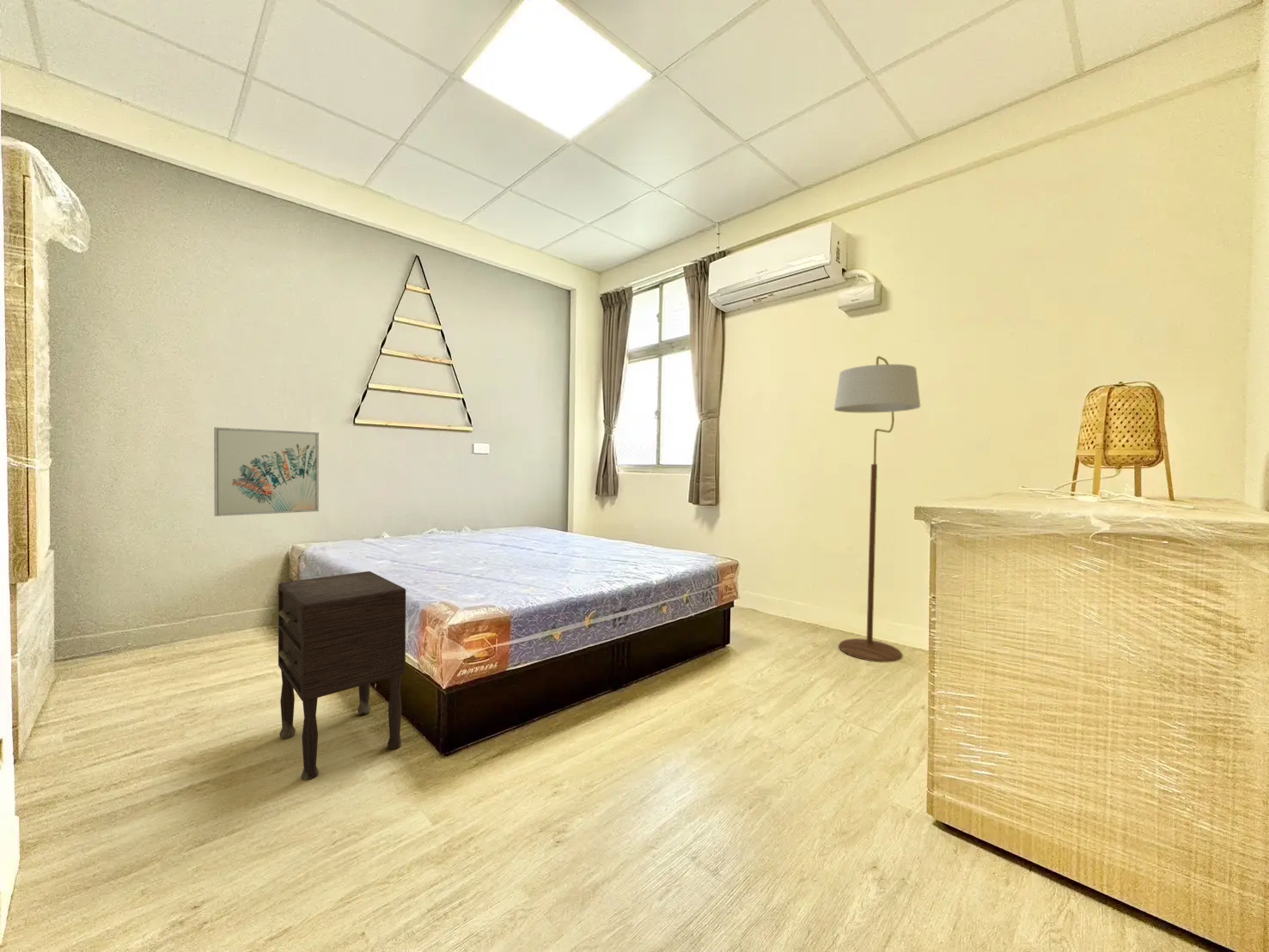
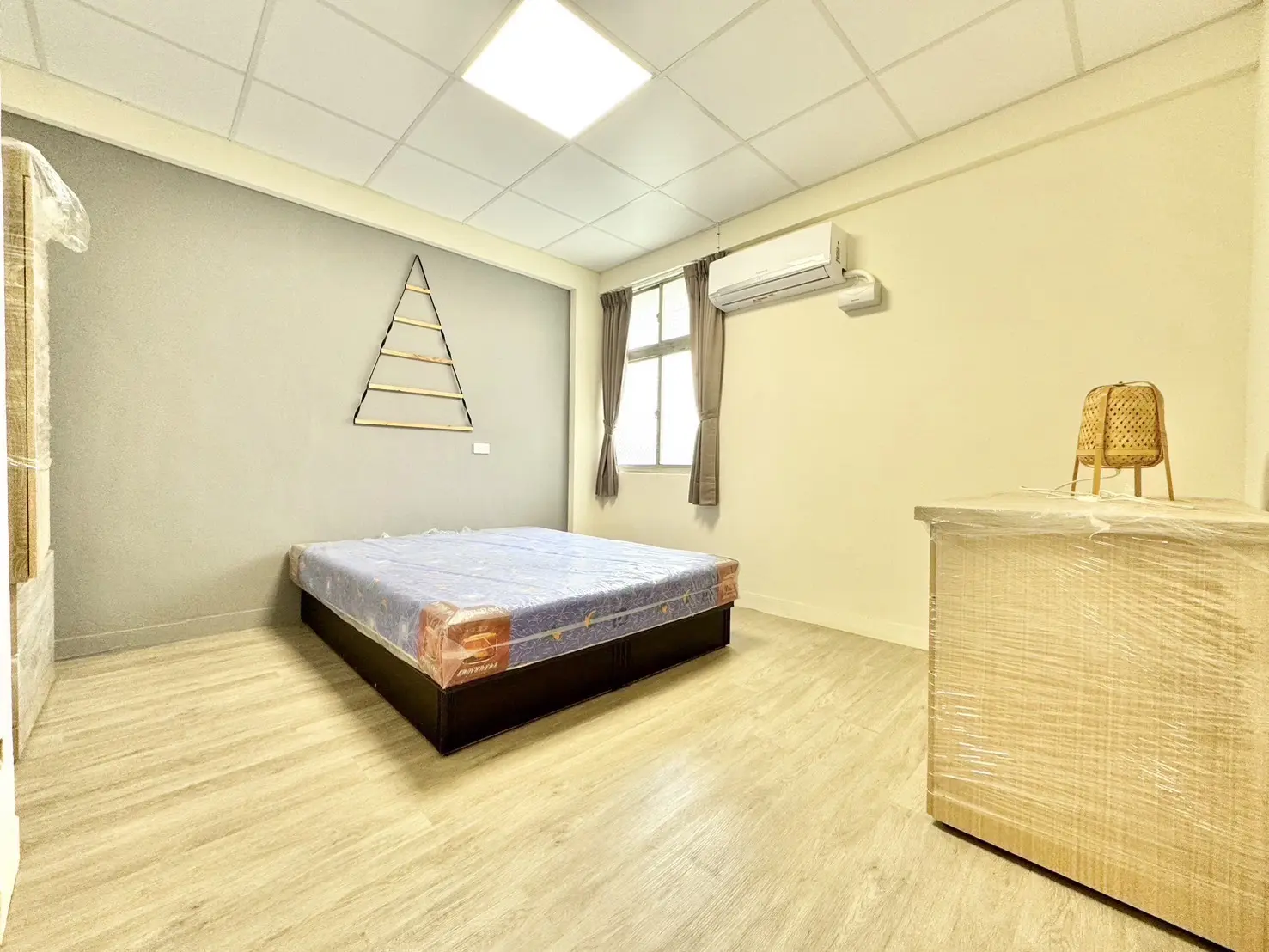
- nightstand [278,571,406,781]
- floor lamp [833,355,921,662]
- wall art [213,426,320,517]
